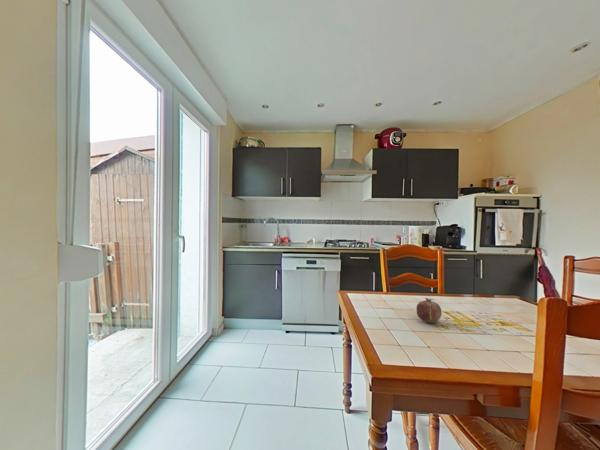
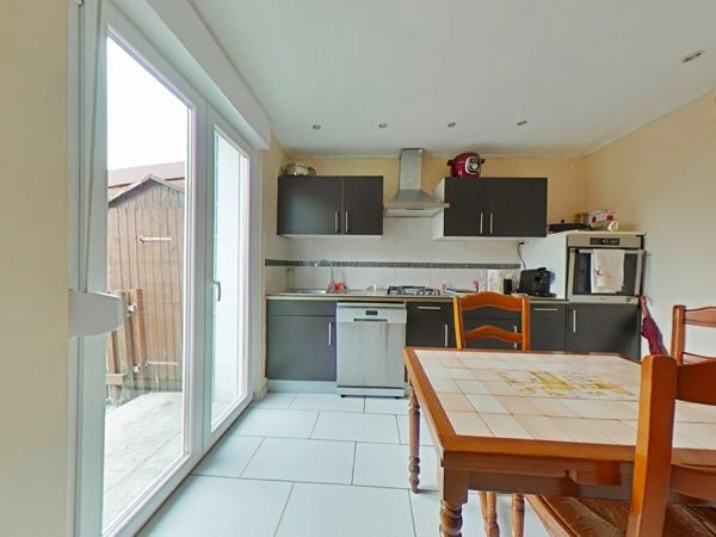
- fruit [415,297,443,324]
